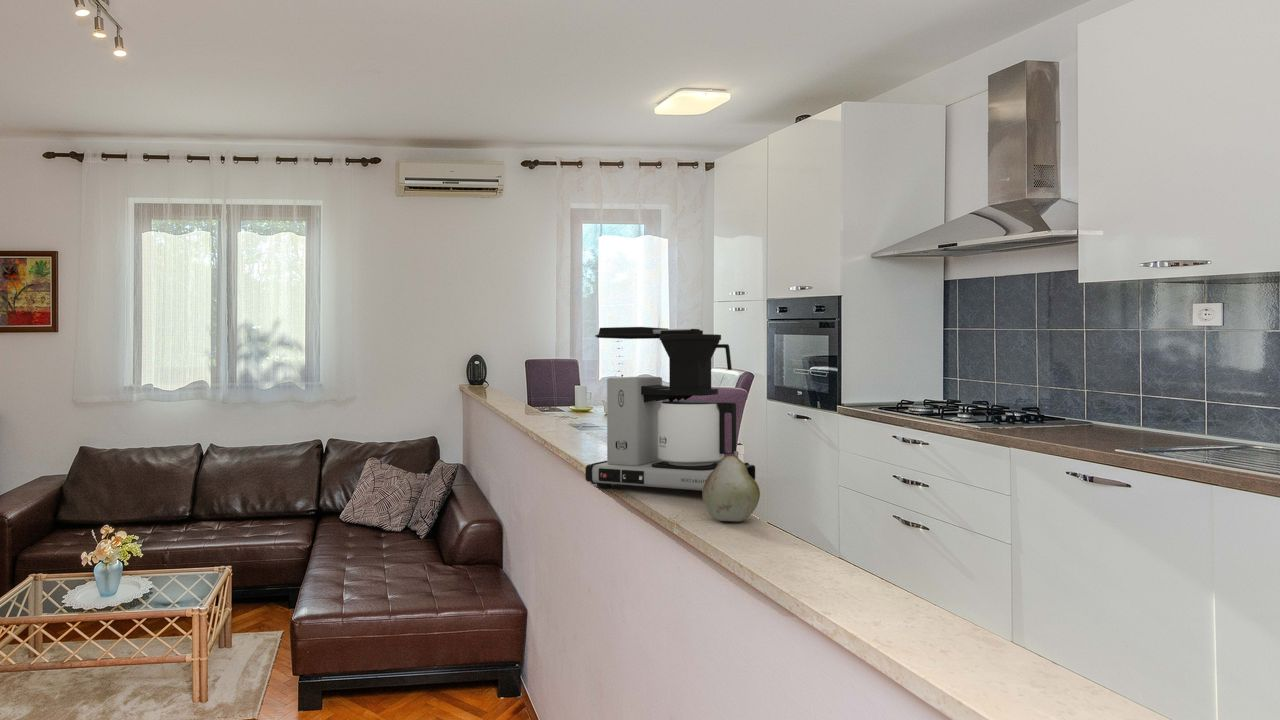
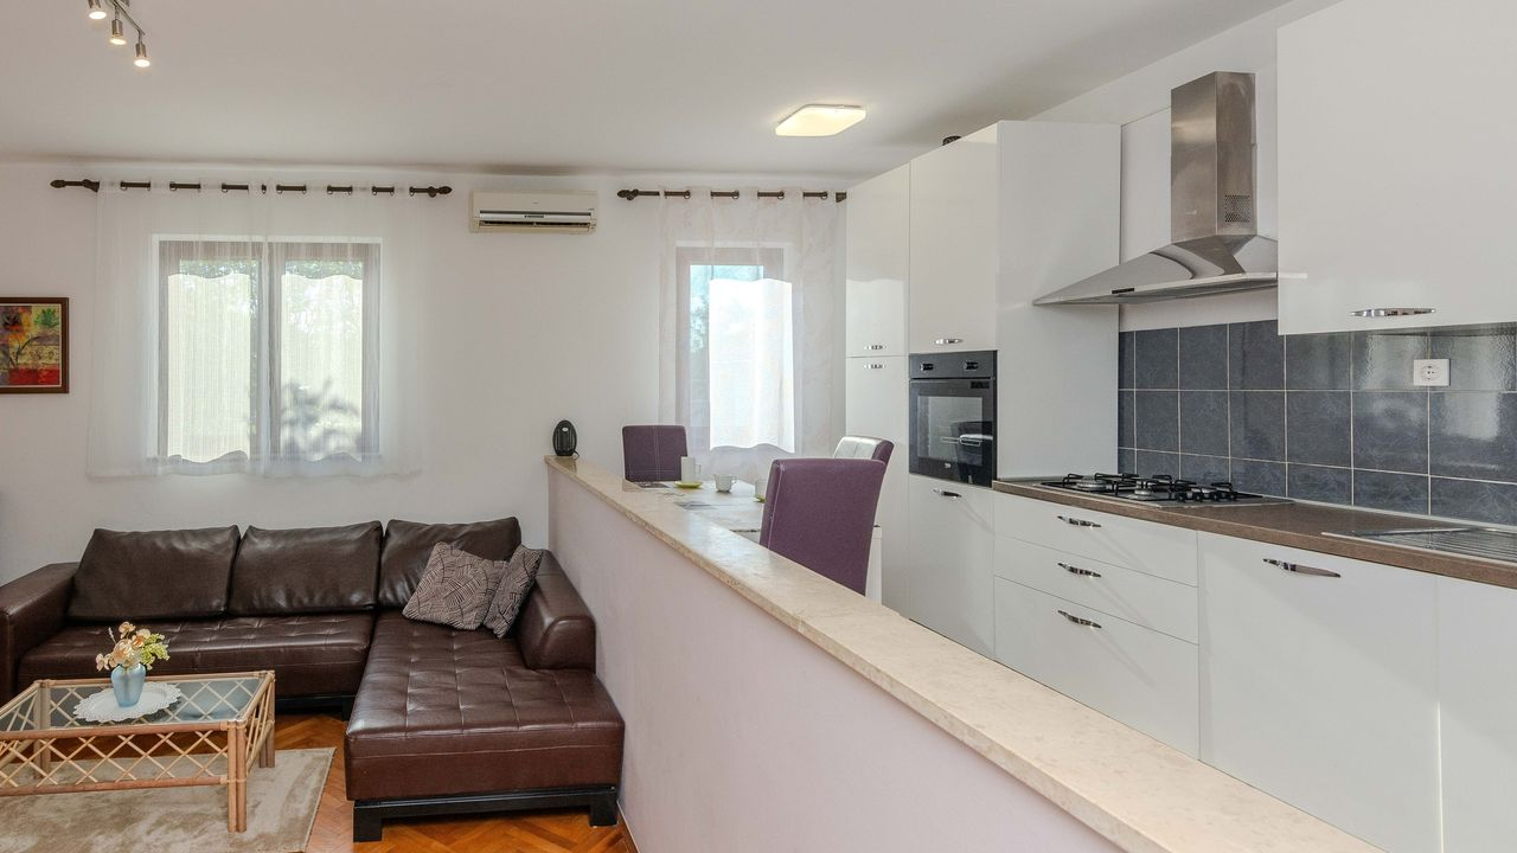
- coffee maker [584,326,756,491]
- fruit [701,450,761,522]
